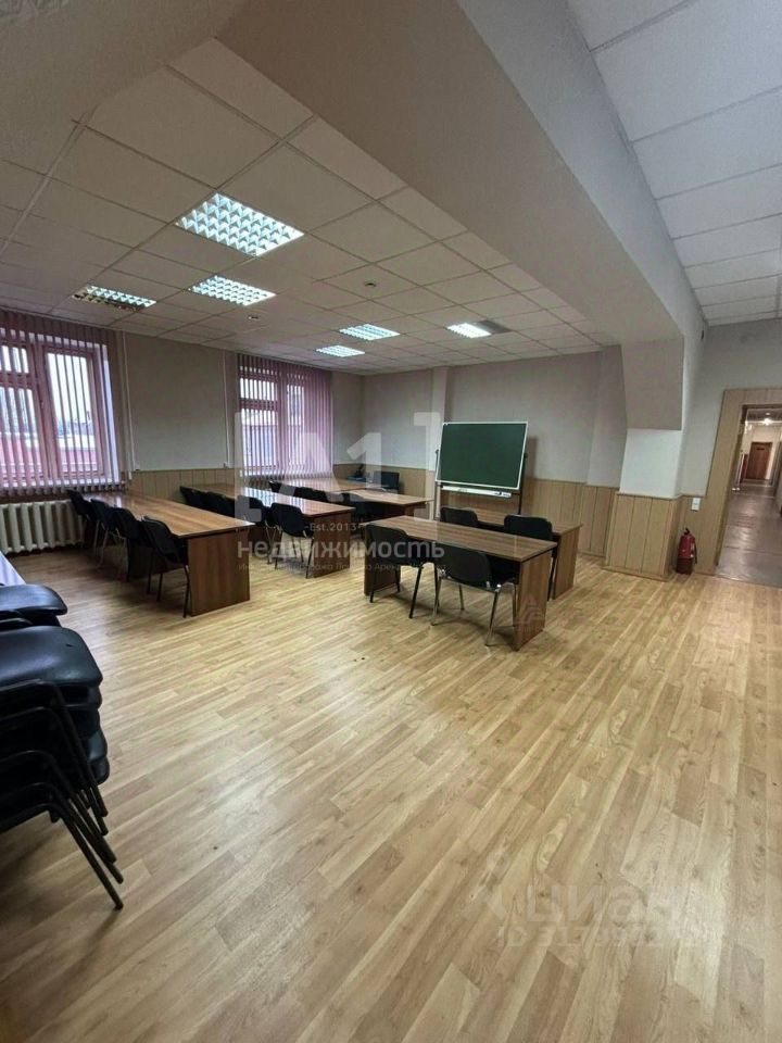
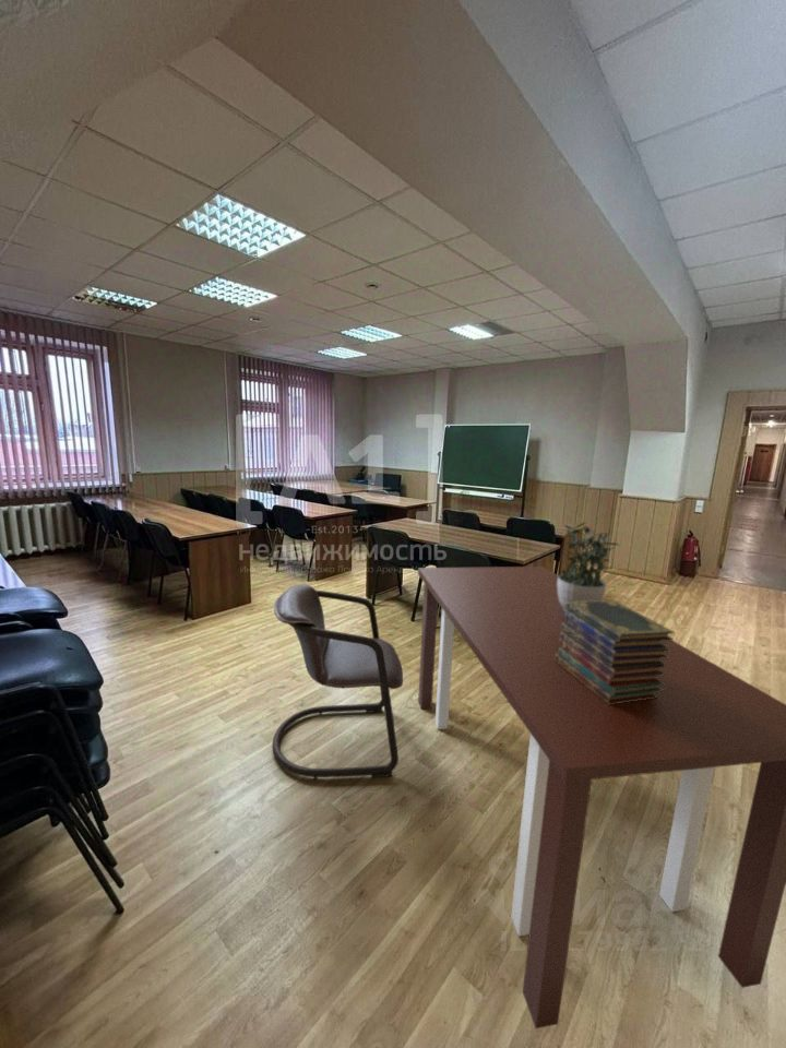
+ potted plant [558,521,620,608]
+ book stack [555,598,676,704]
+ chair [272,583,404,779]
+ dining table [417,565,786,1029]
